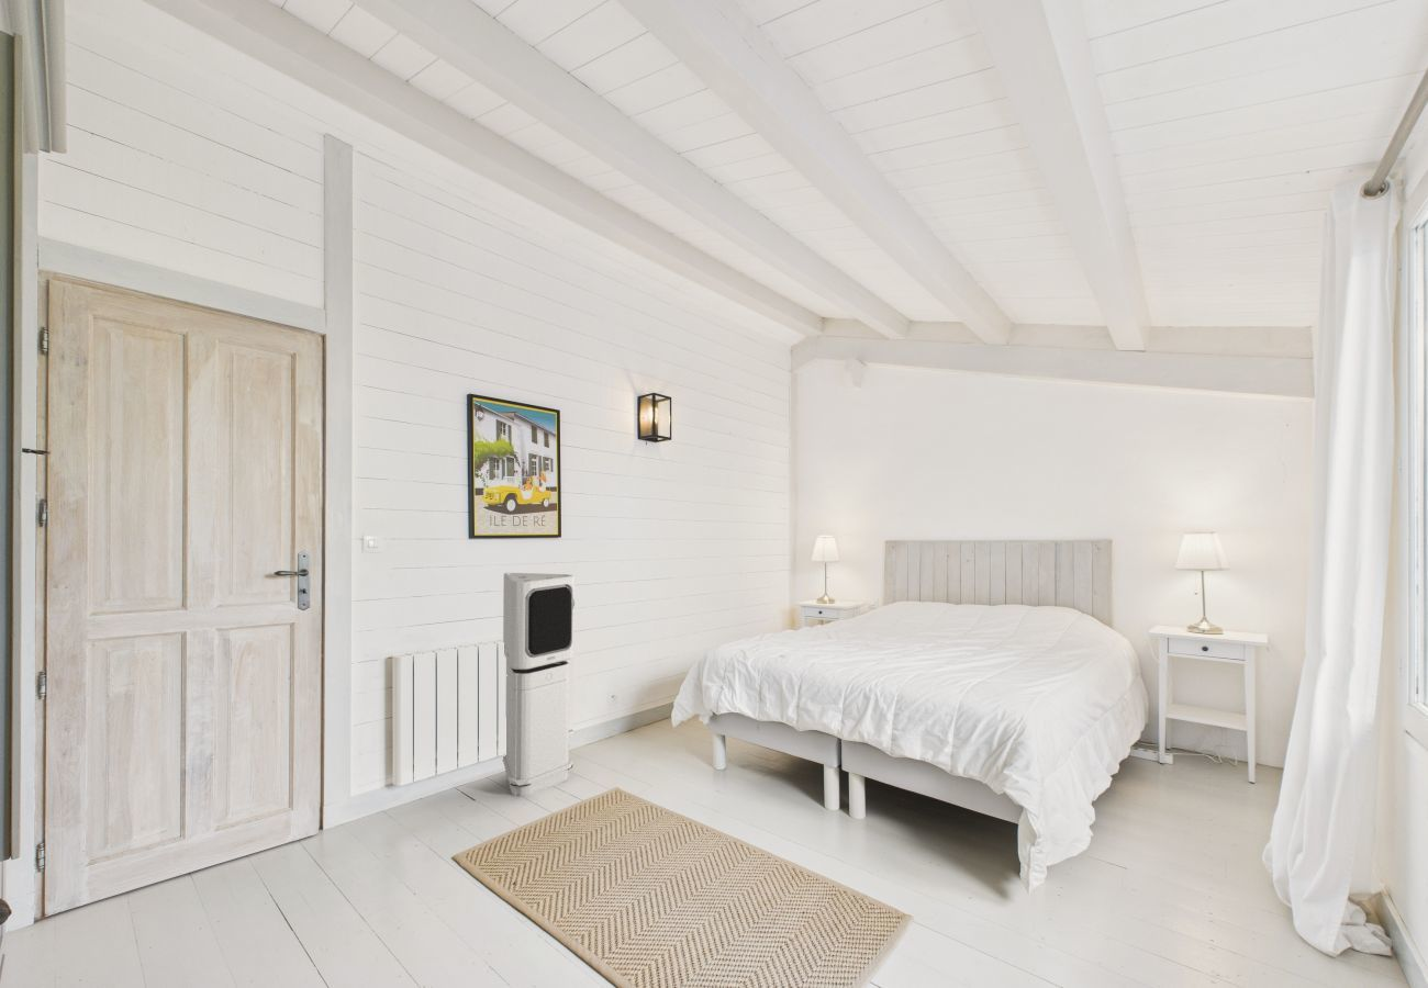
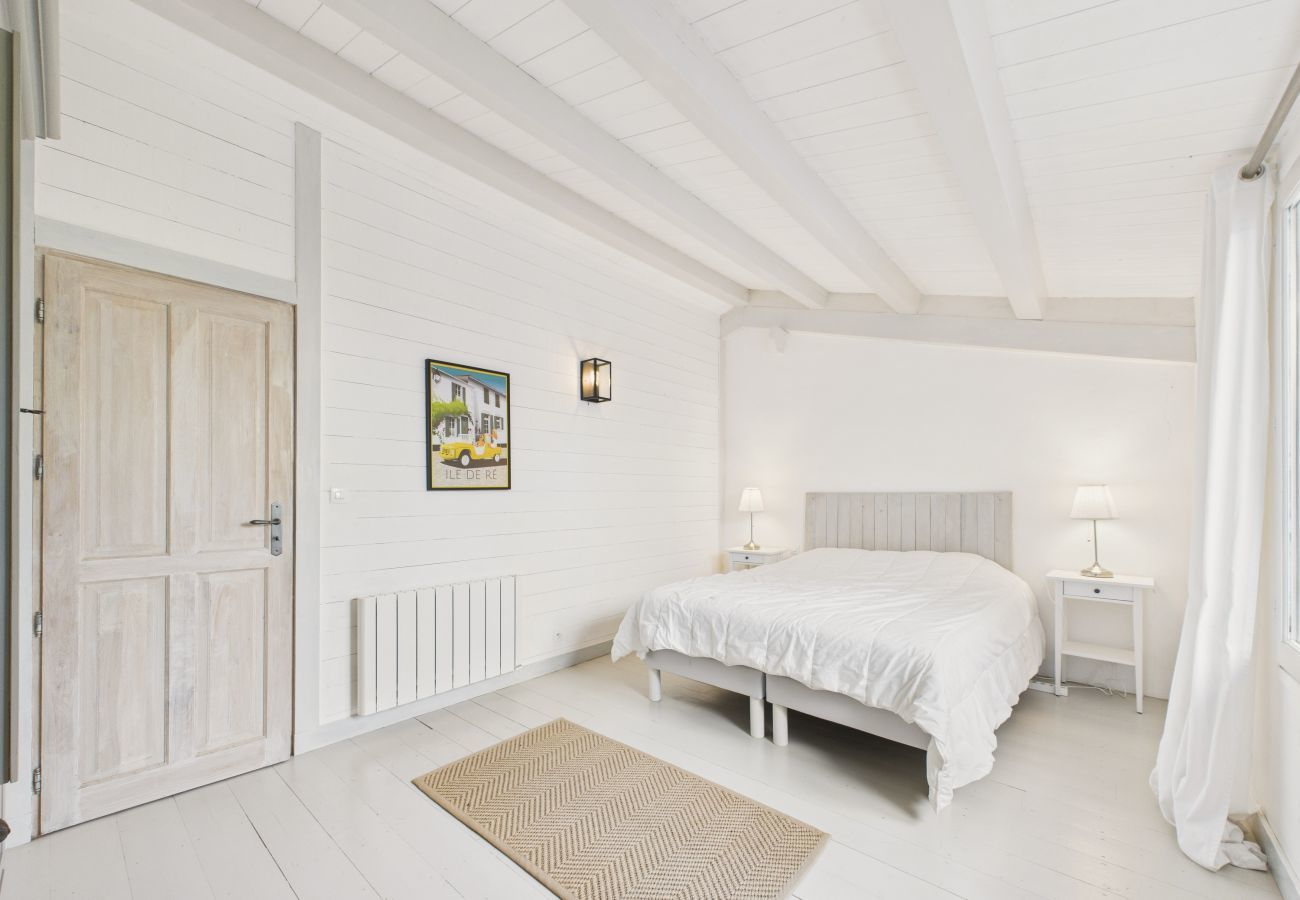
- air purifier [502,572,576,797]
